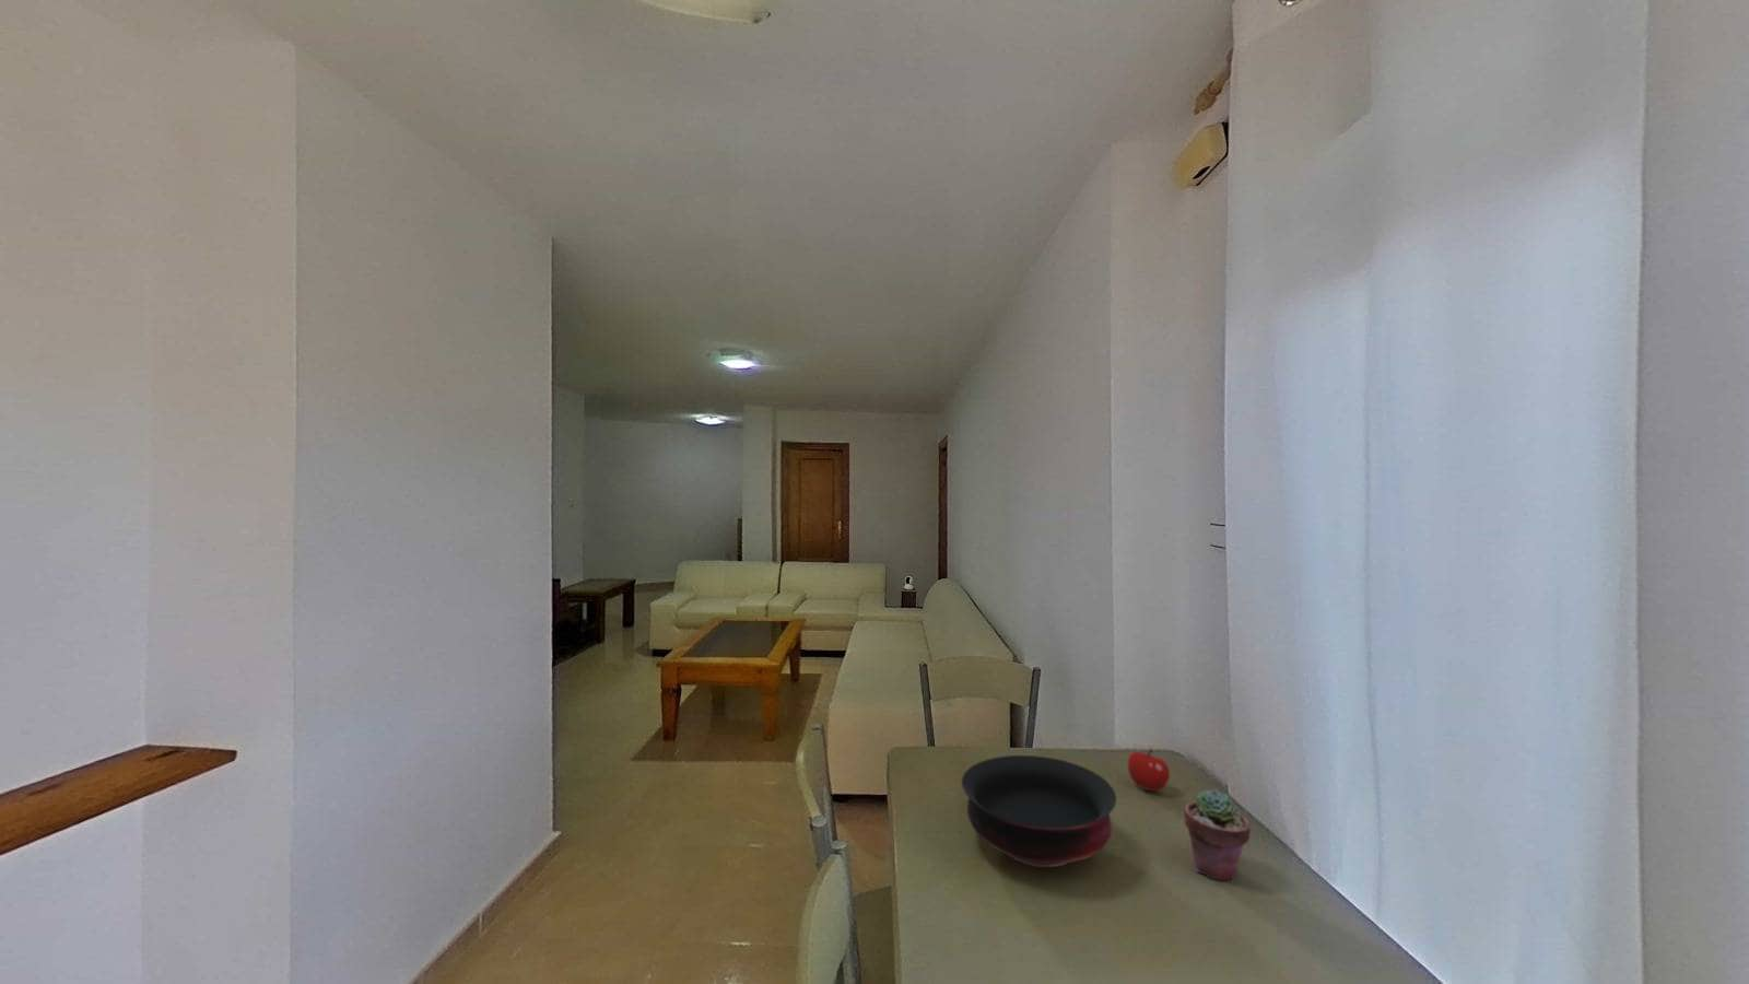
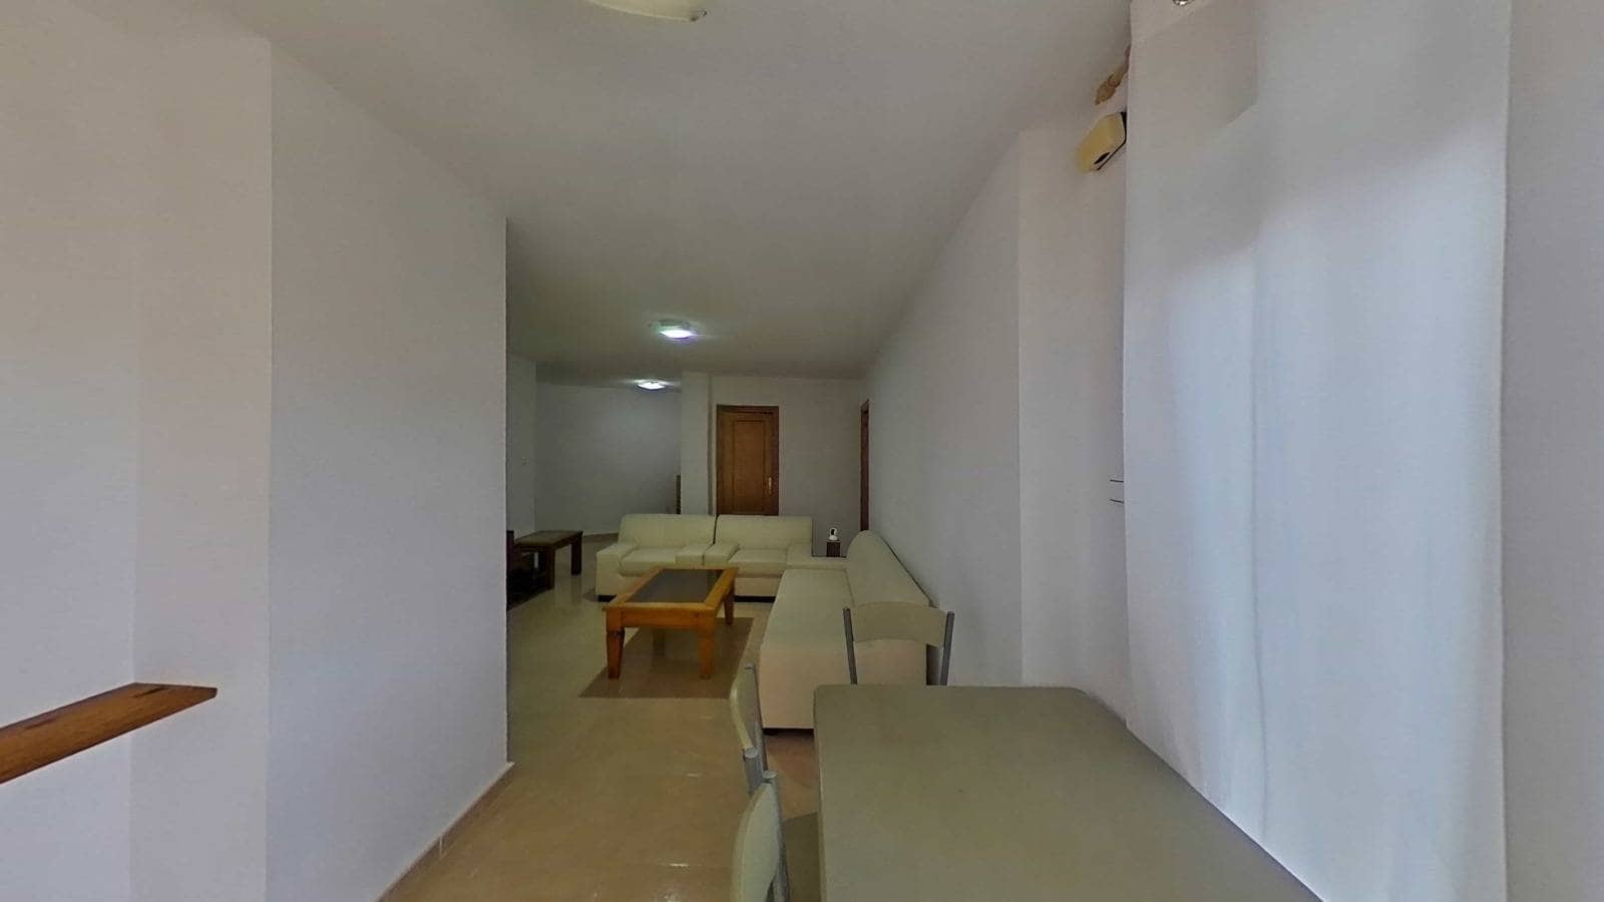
- potted succulent [1183,788,1252,881]
- apple [1127,749,1171,792]
- bowl [961,755,1117,869]
